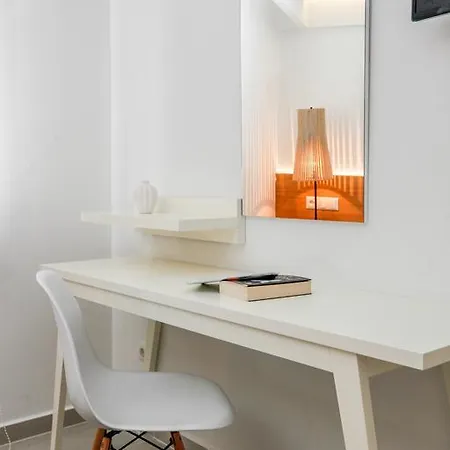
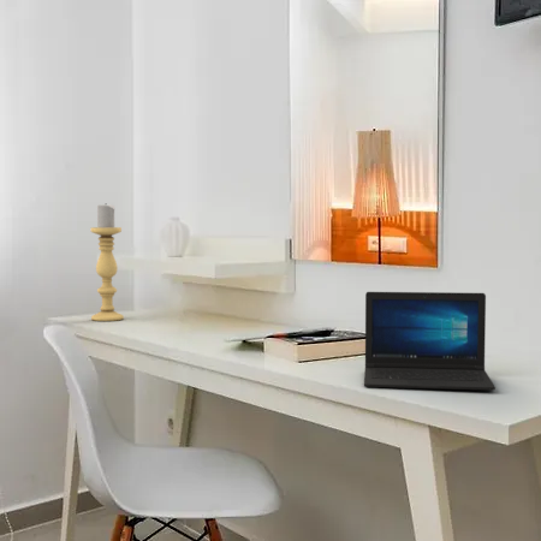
+ laptop [363,291,497,392]
+ candle holder [90,204,125,322]
